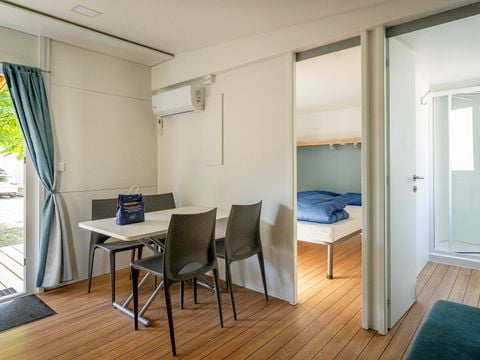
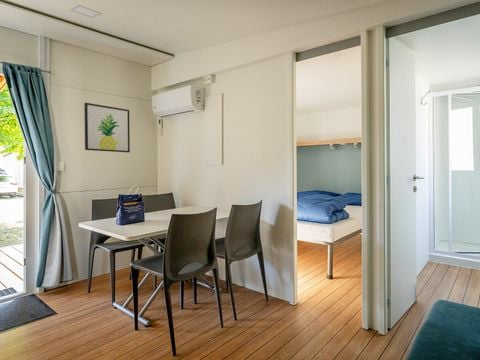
+ wall art [83,102,131,153]
